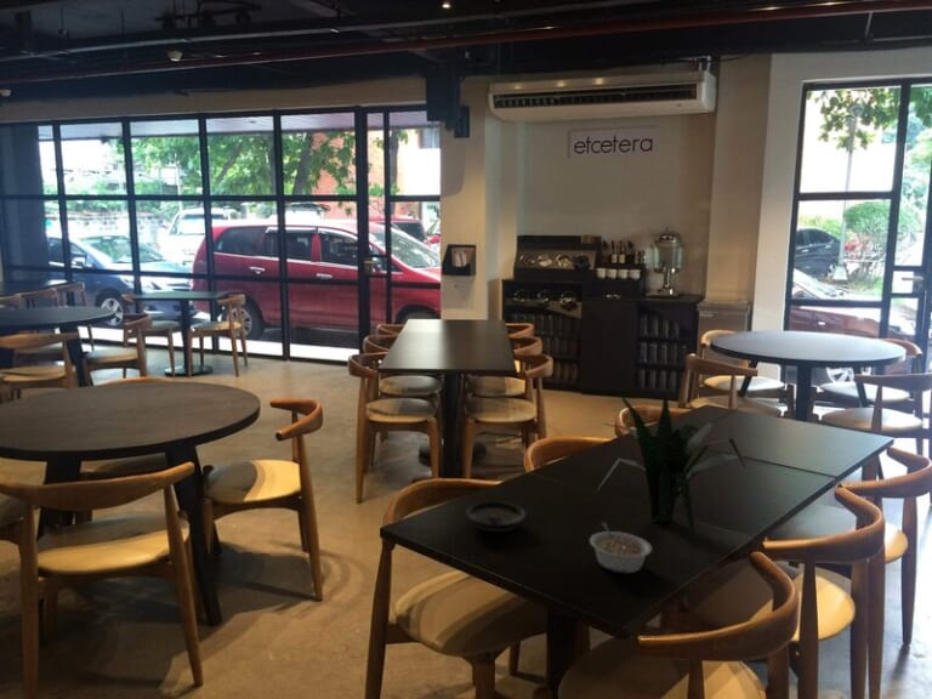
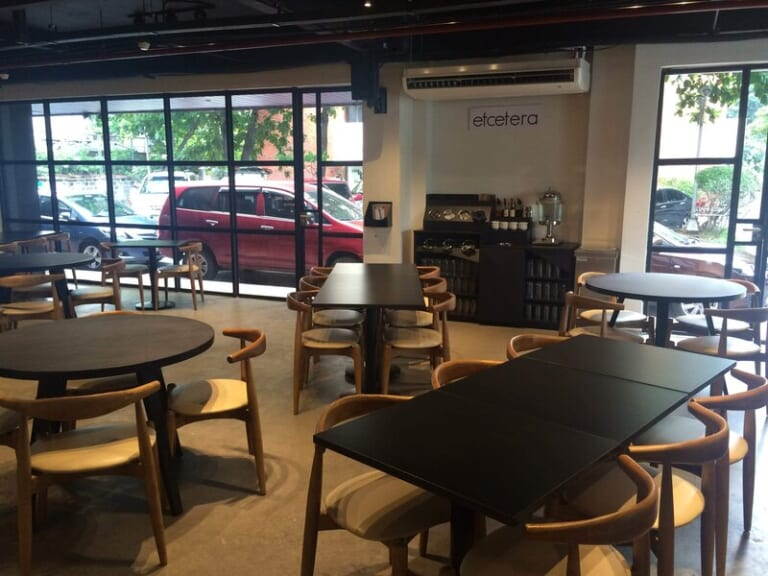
- saucer [465,500,527,533]
- legume [589,521,653,574]
- plant [596,392,766,550]
